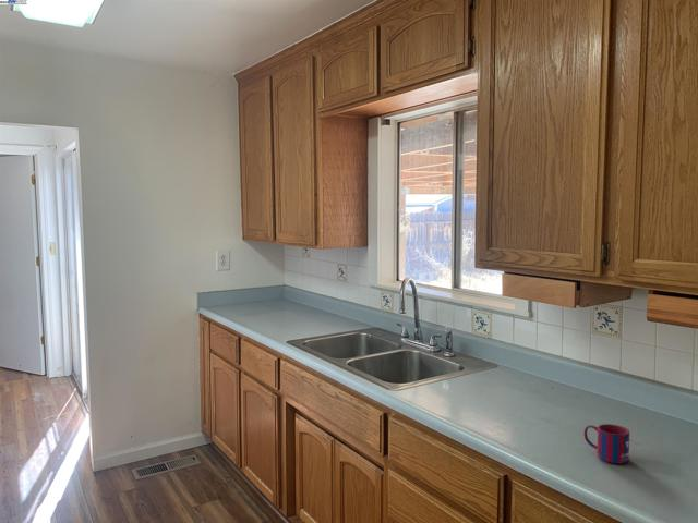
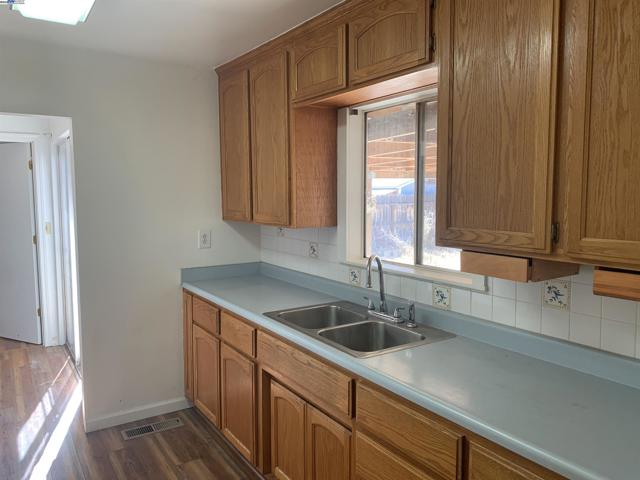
- mug [583,423,630,464]
